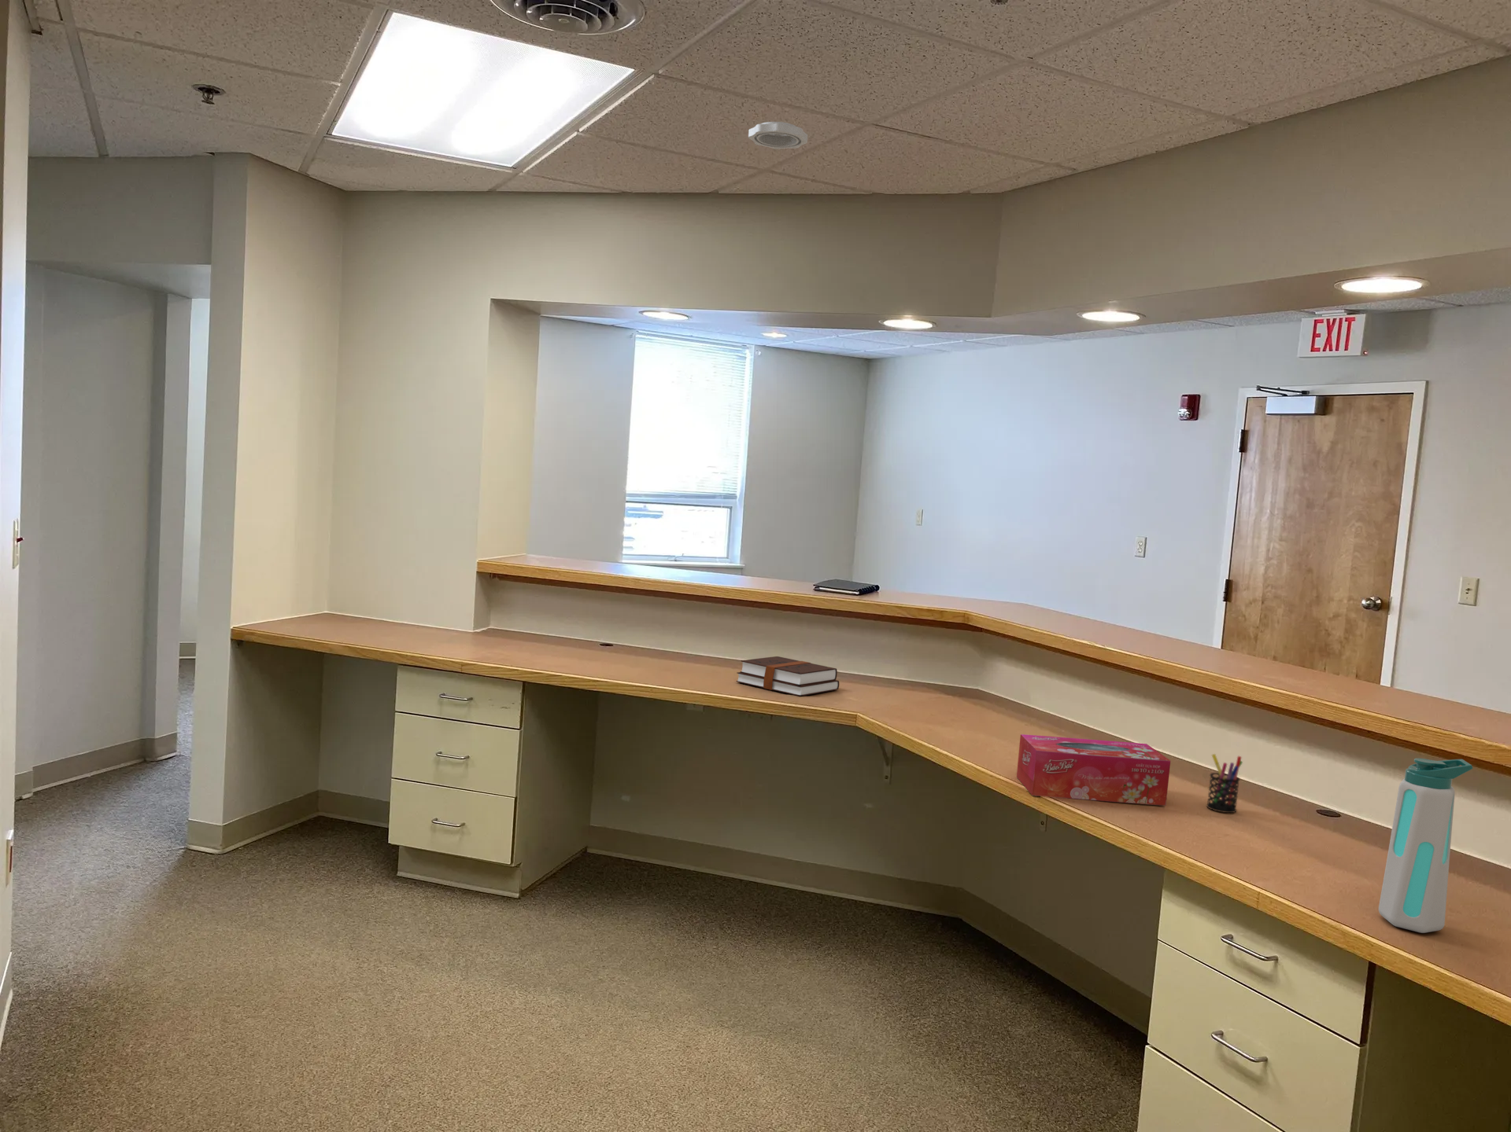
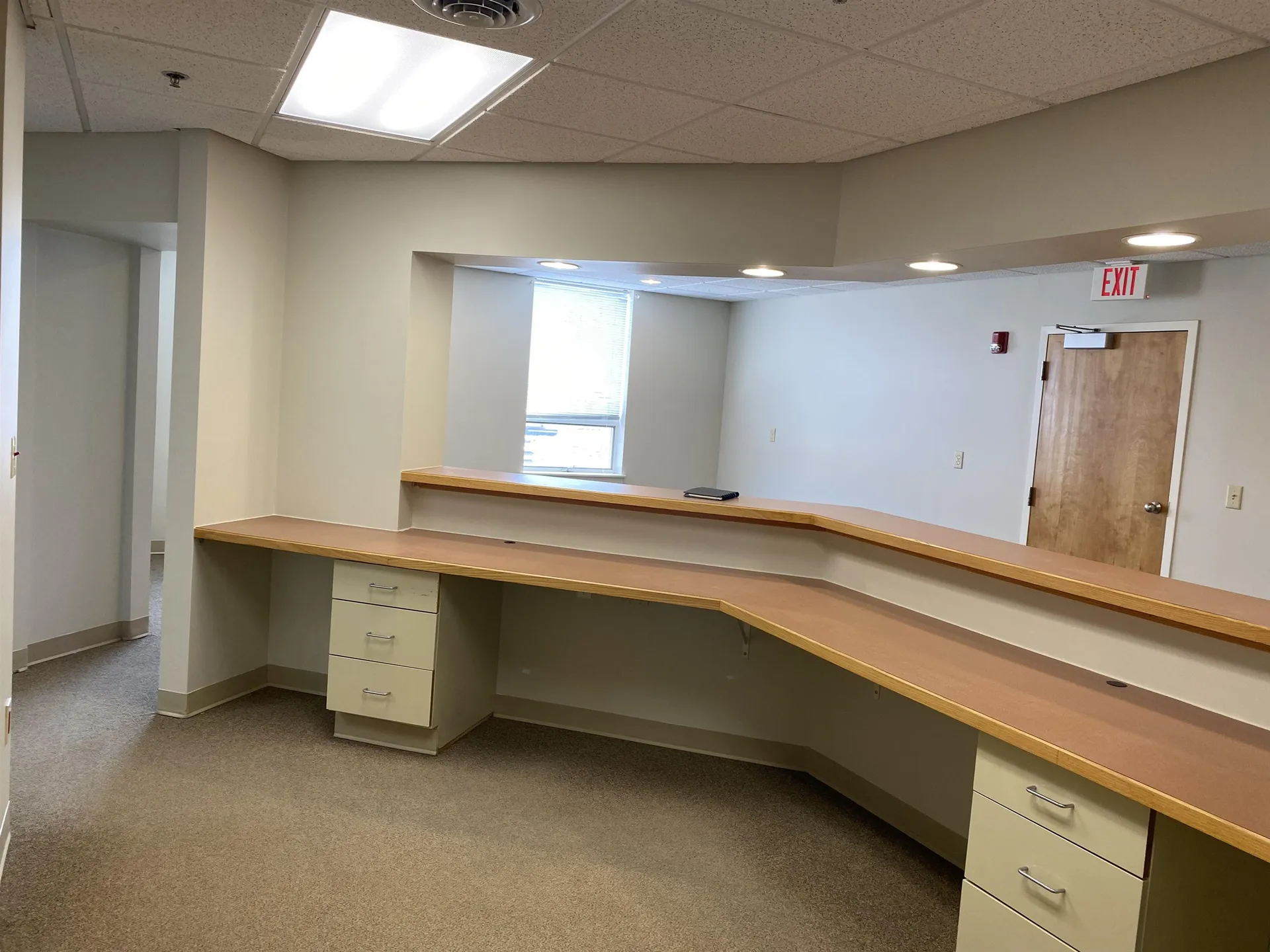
- tissue box [1016,734,1171,806]
- hardback book [735,655,840,697]
- water bottle [1378,757,1473,933]
- pen holder [1205,753,1243,813]
- smoke detector [747,121,808,150]
